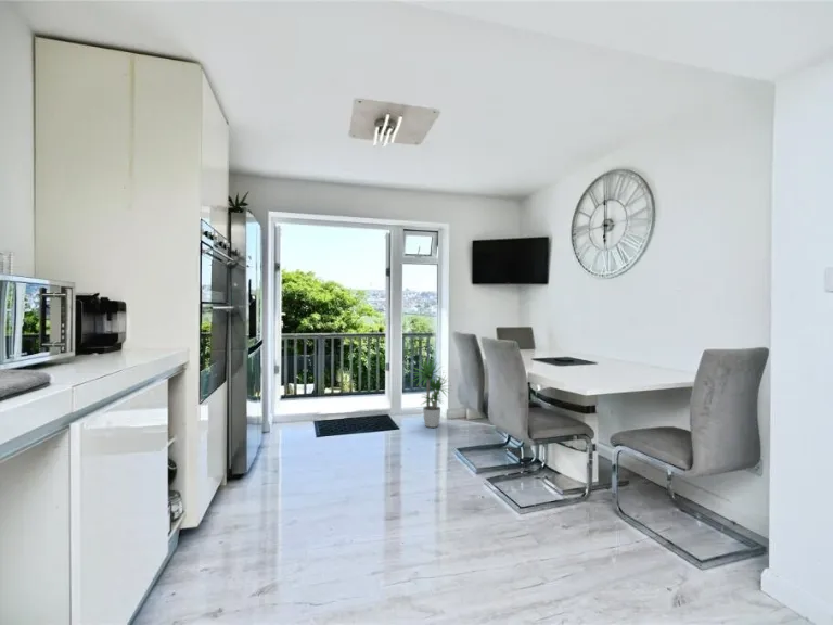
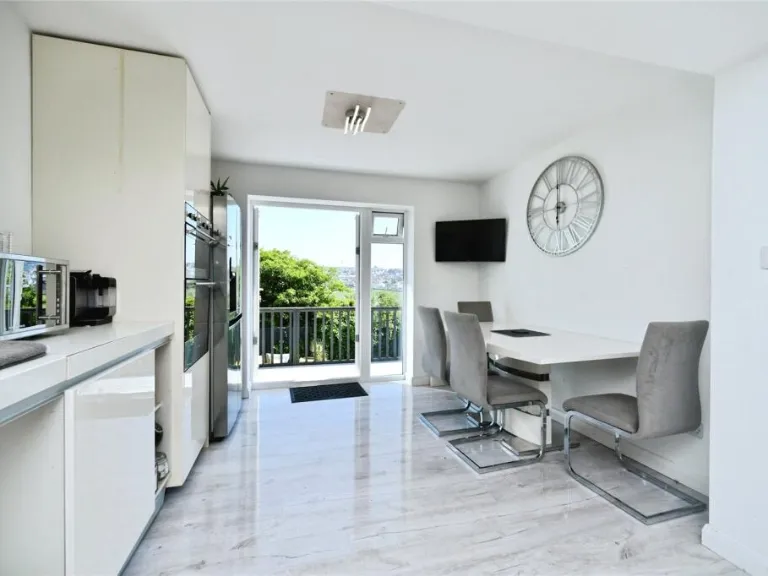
- potted plant [409,356,453,429]
